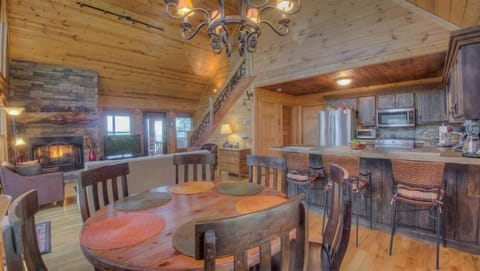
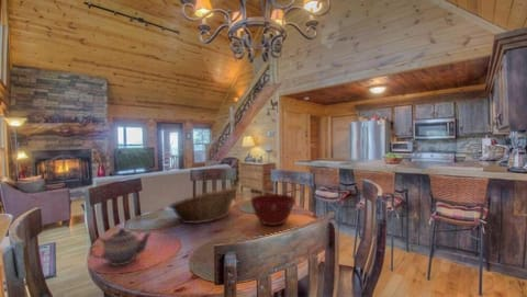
+ teapot [89,227,153,266]
+ mixing bowl [249,193,296,227]
+ fruit basket [168,185,240,225]
